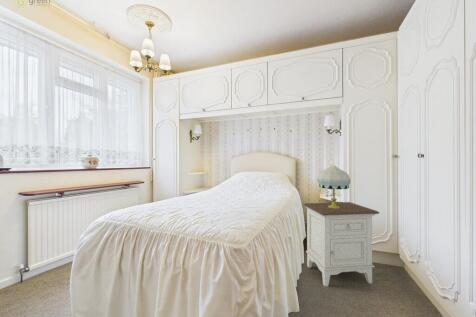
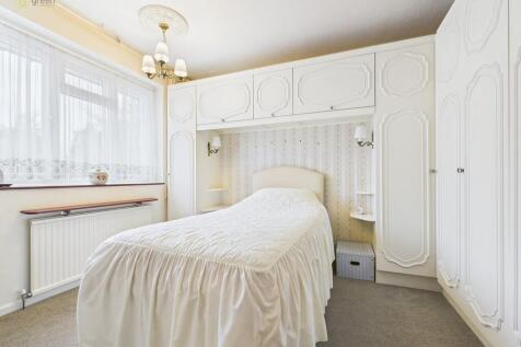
- table lamp [316,164,351,209]
- nightstand [302,201,380,287]
